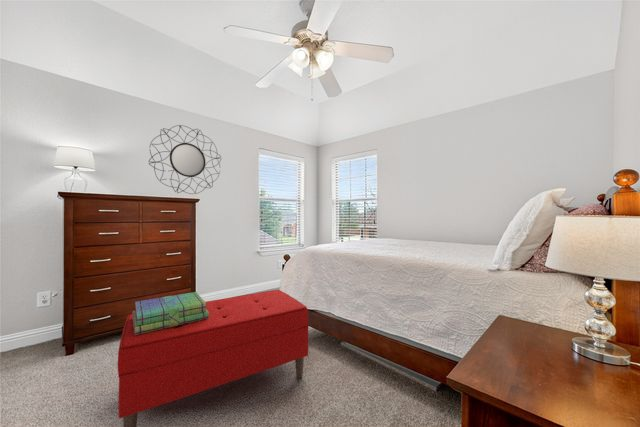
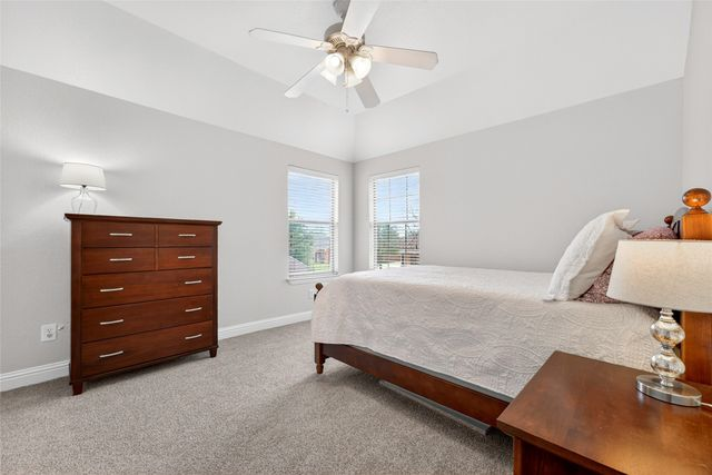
- bench [117,289,310,427]
- stack of books [132,291,209,335]
- home mirror [148,124,222,195]
